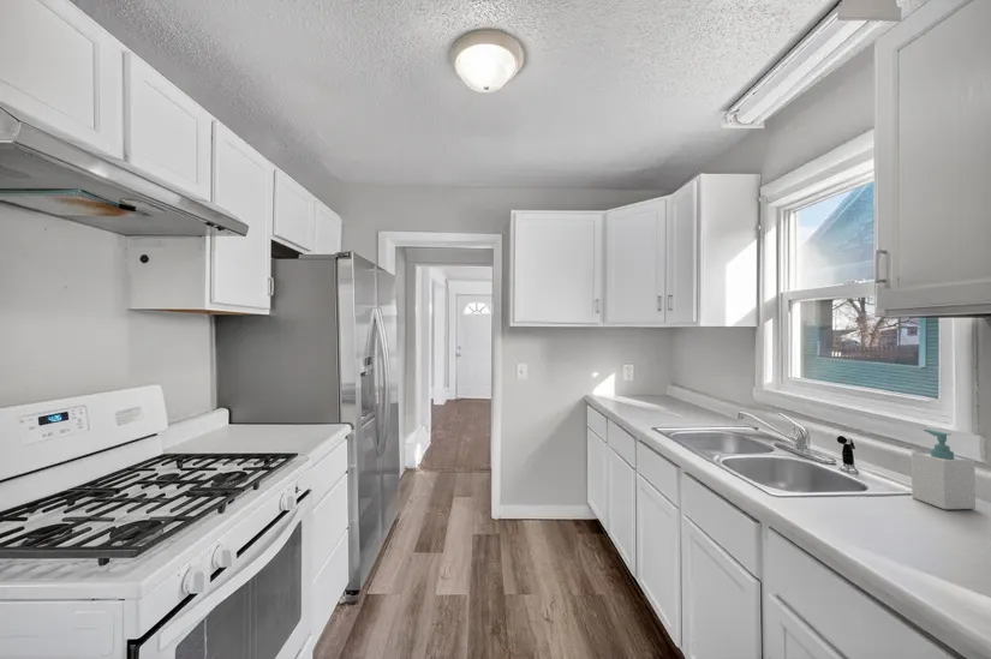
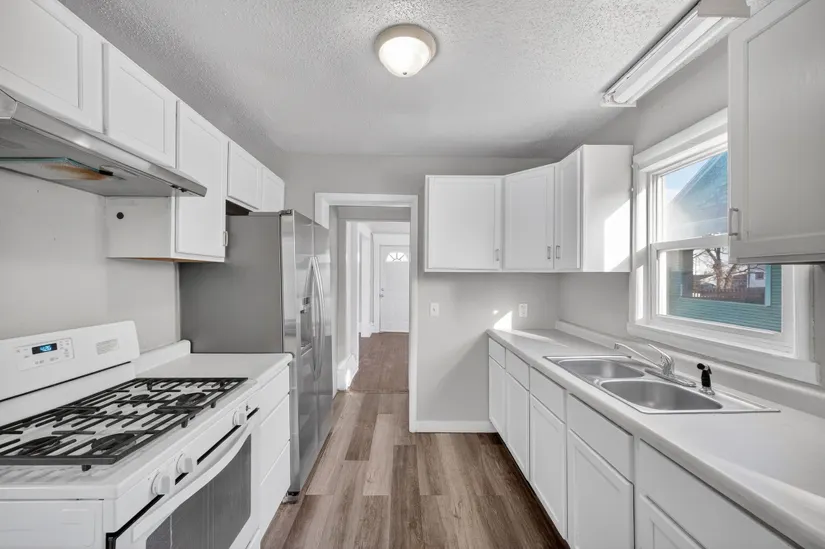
- soap bottle [911,429,977,510]
